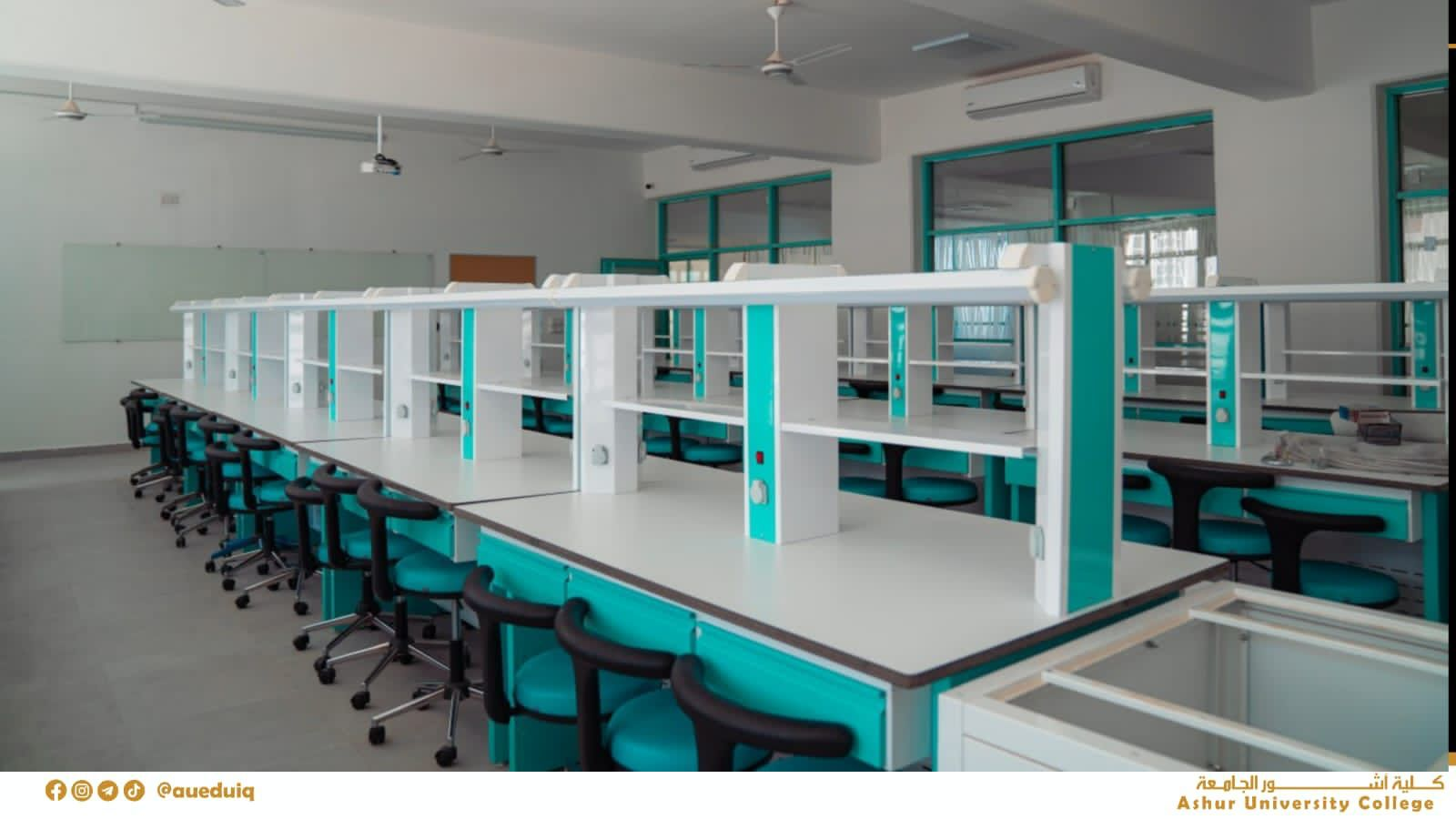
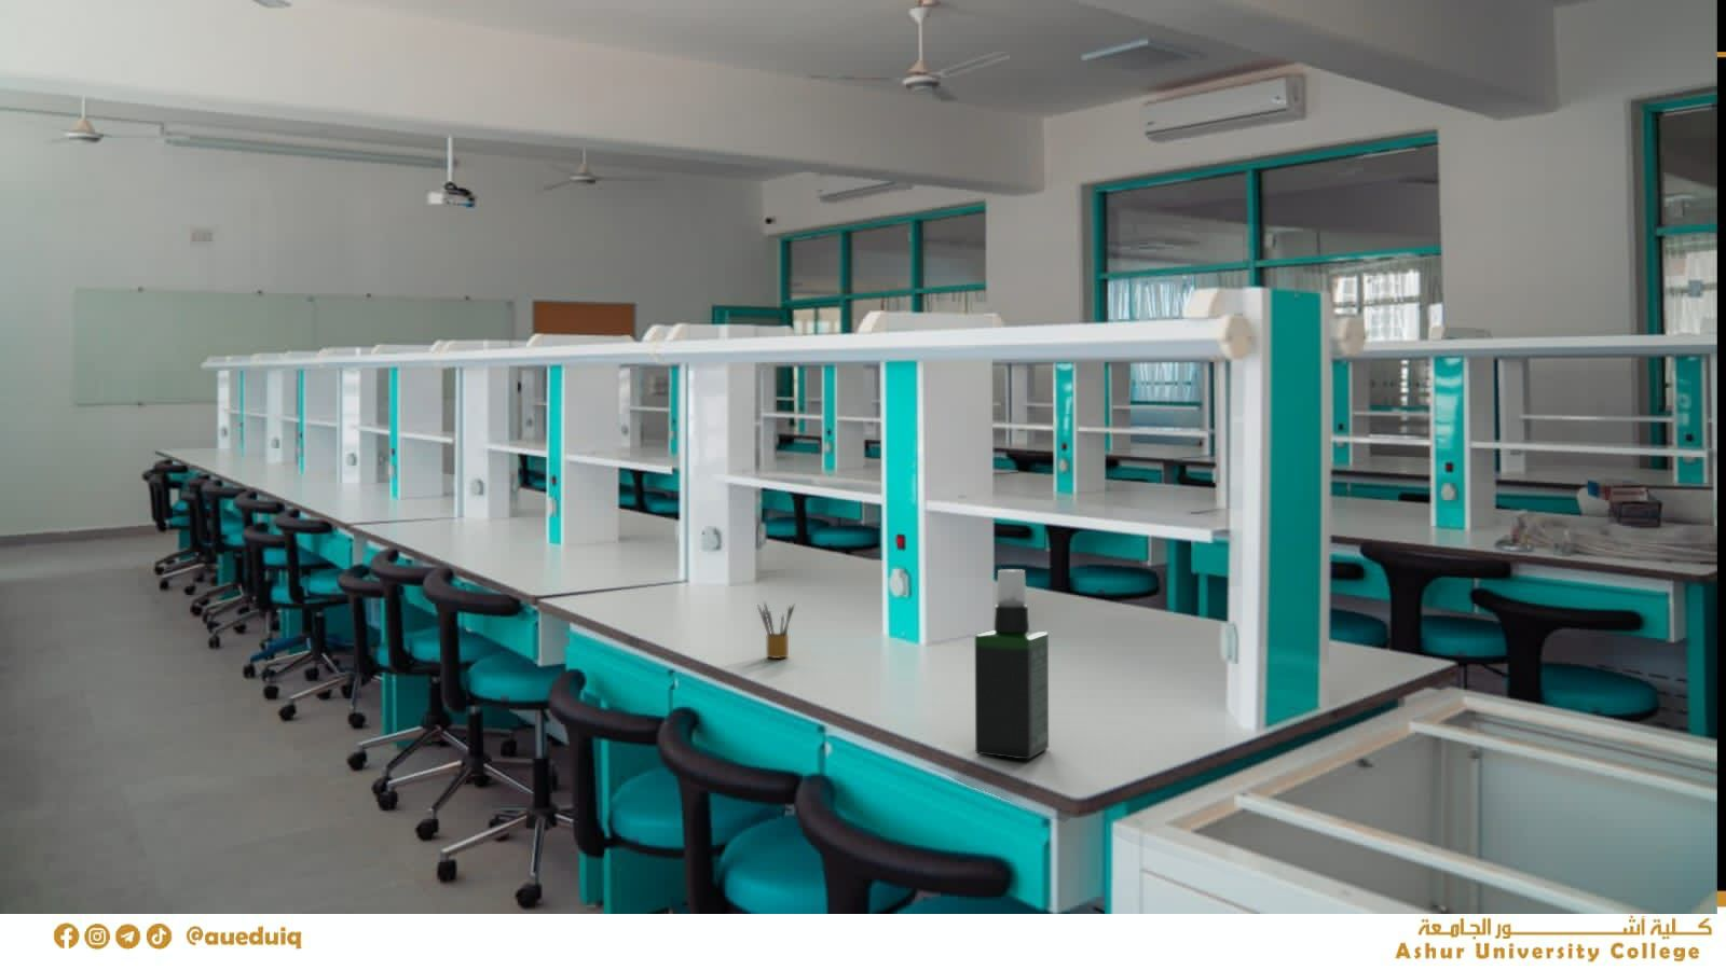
+ spray bottle [974,568,1049,760]
+ pencil box [757,602,795,660]
